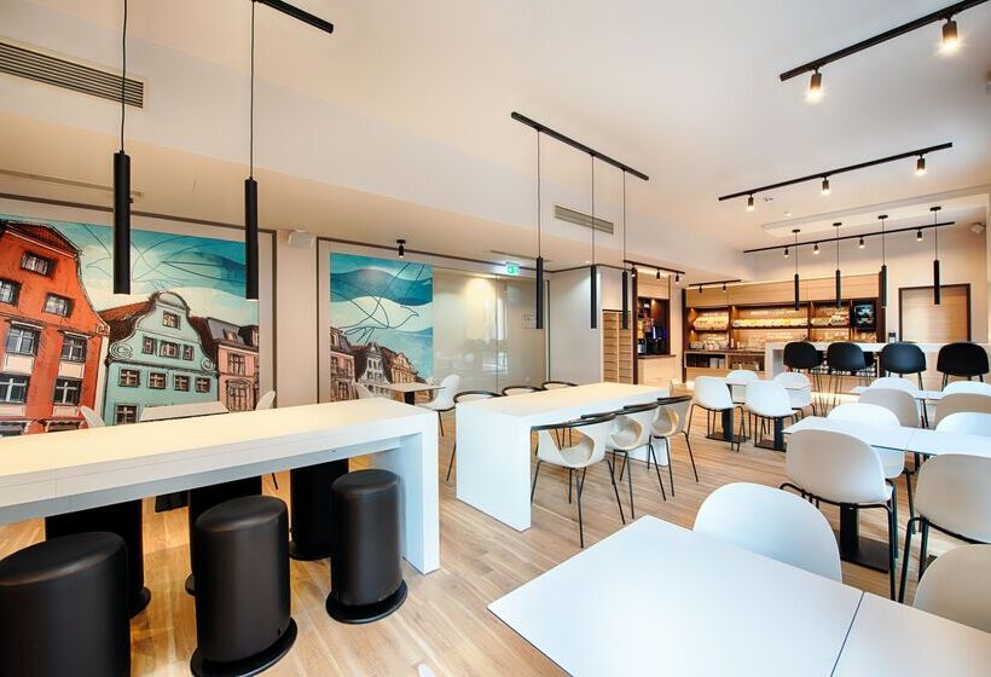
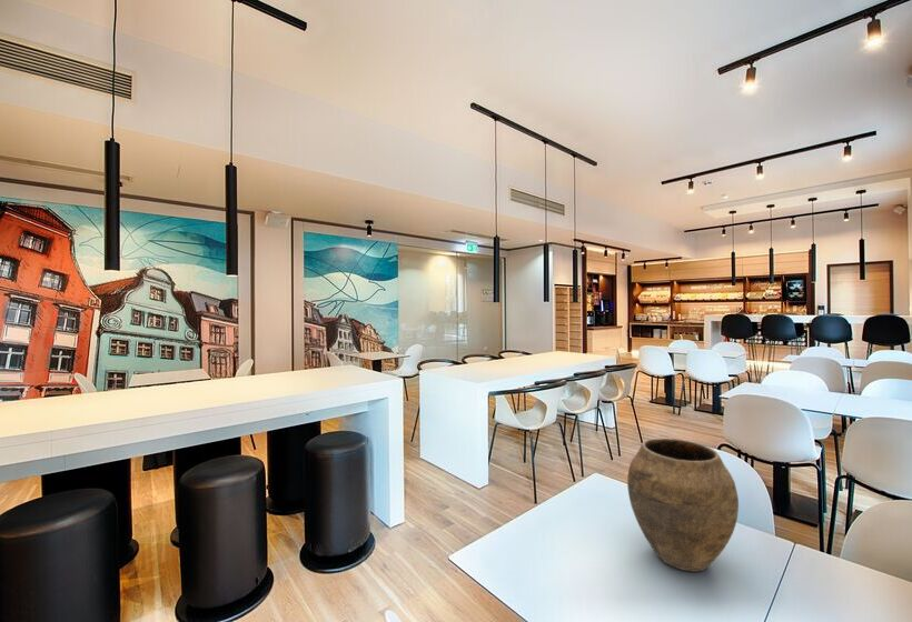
+ vase [626,438,740,573]
